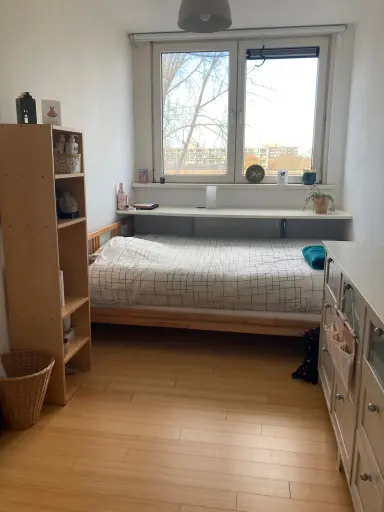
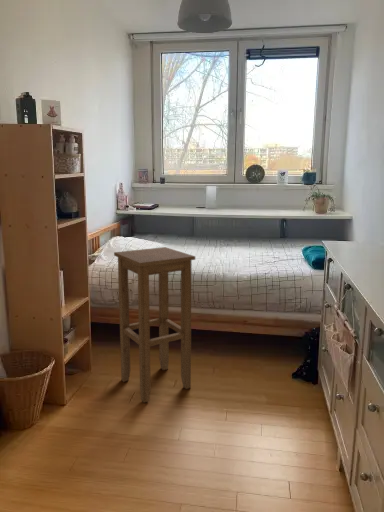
+ stool [113,246,196,404]
